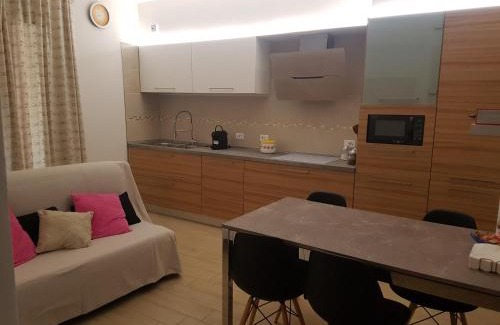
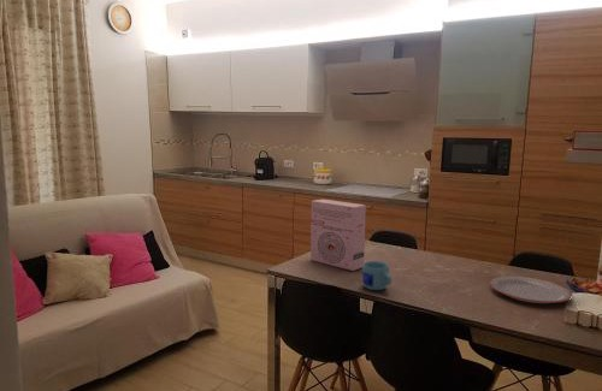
+ plate [489,276,573,304]
+ cereal box [309,199,367,272]
+ mug [361,260,393,291]
